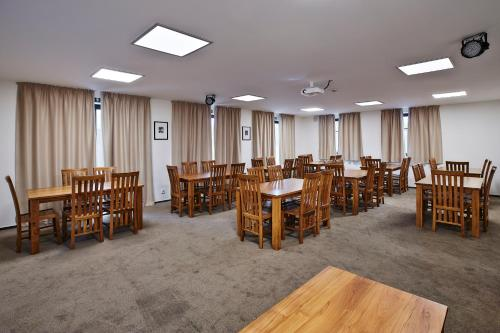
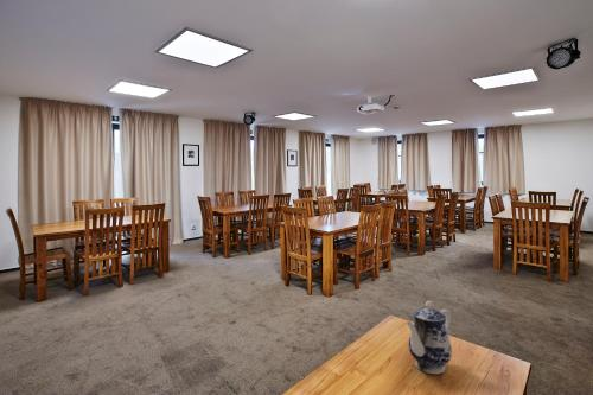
+ teapot [406,300,453,375]
